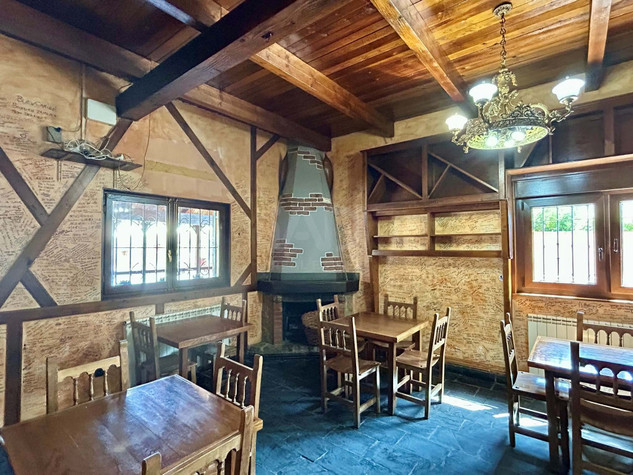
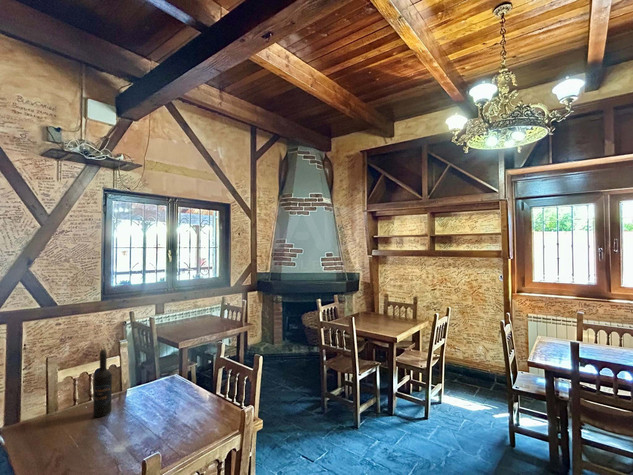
+ wine bottle [92,348,113,418]
